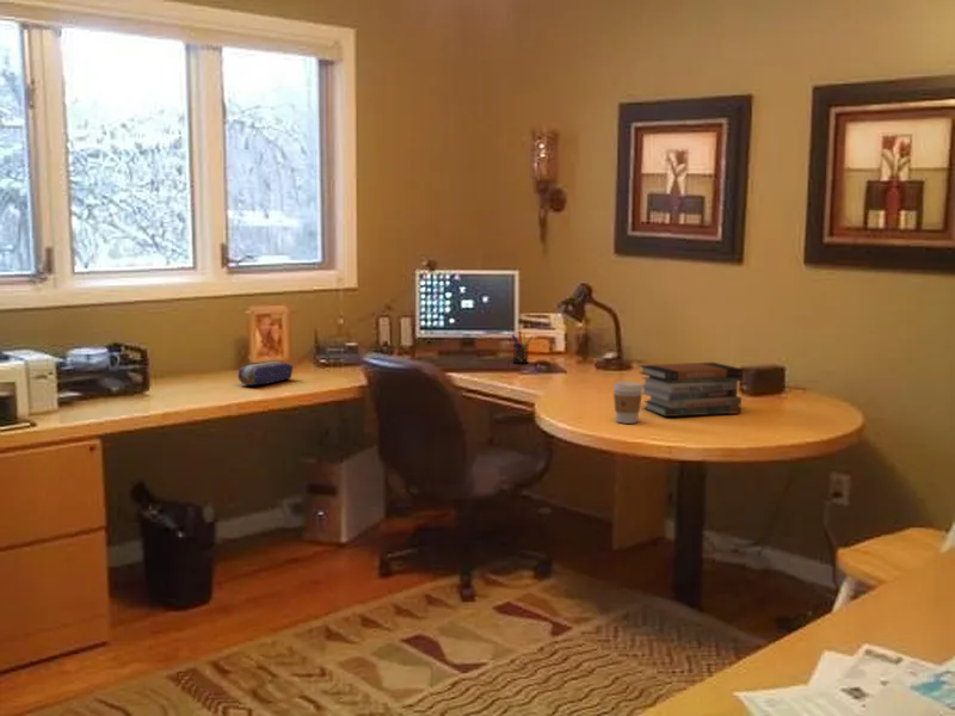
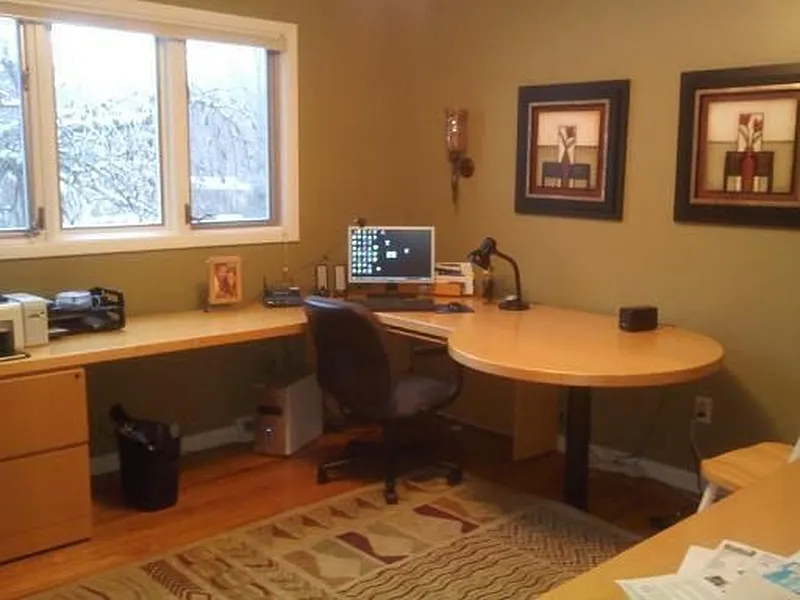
- pencil case [236,360,294,387]
- pen holder [510,331,534,365]
- coffee cup [612,381,643,425]
- book stack [637,362,744,418]
